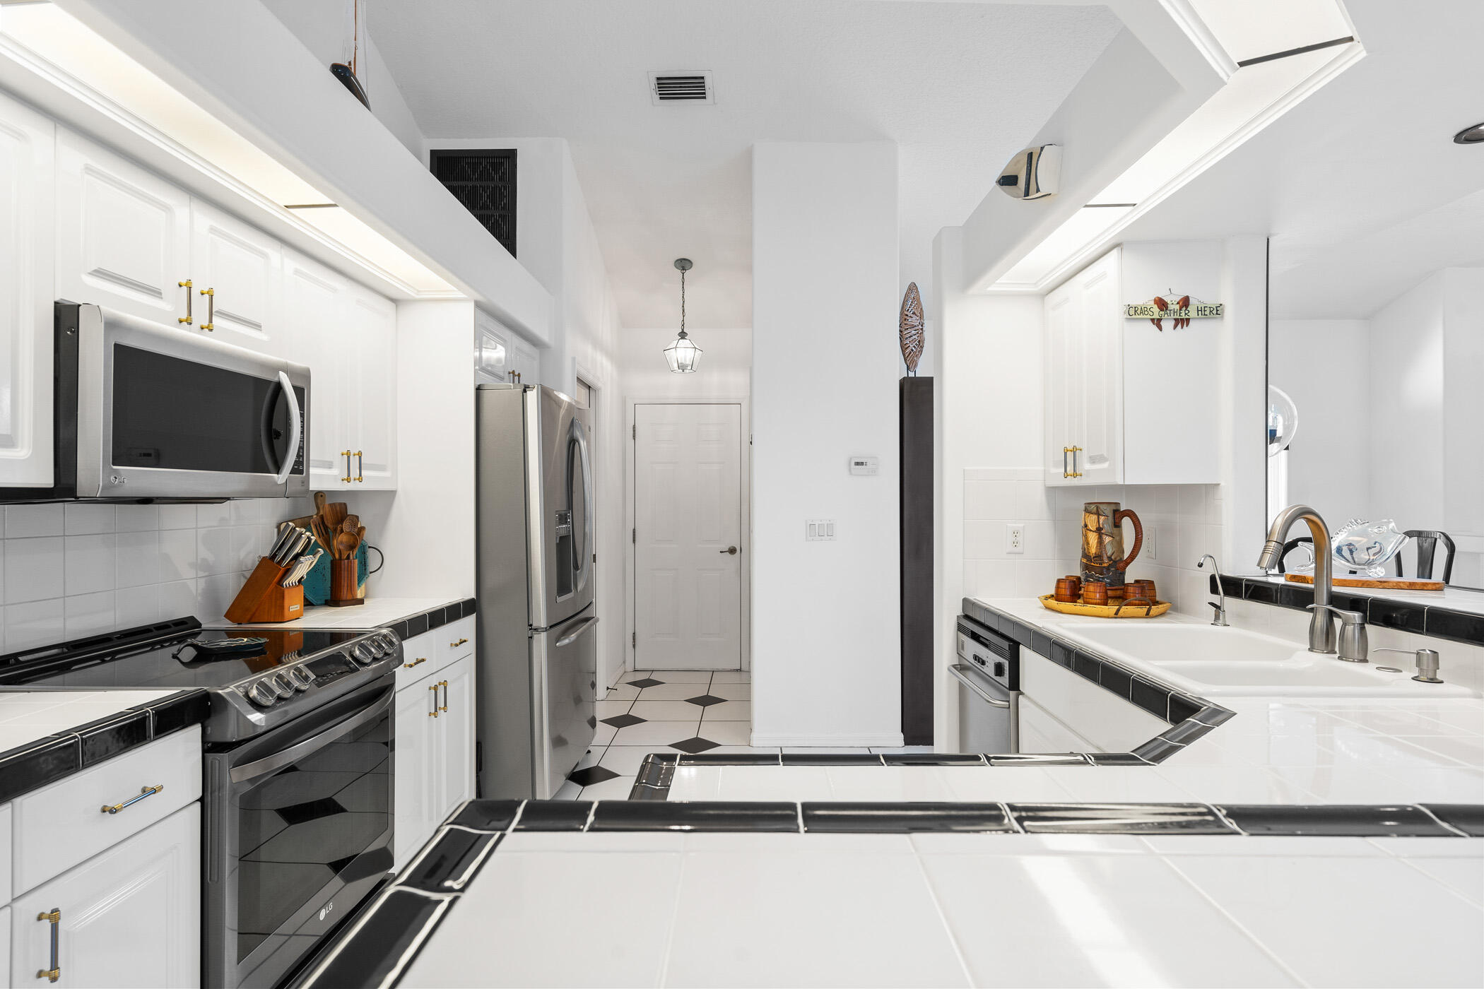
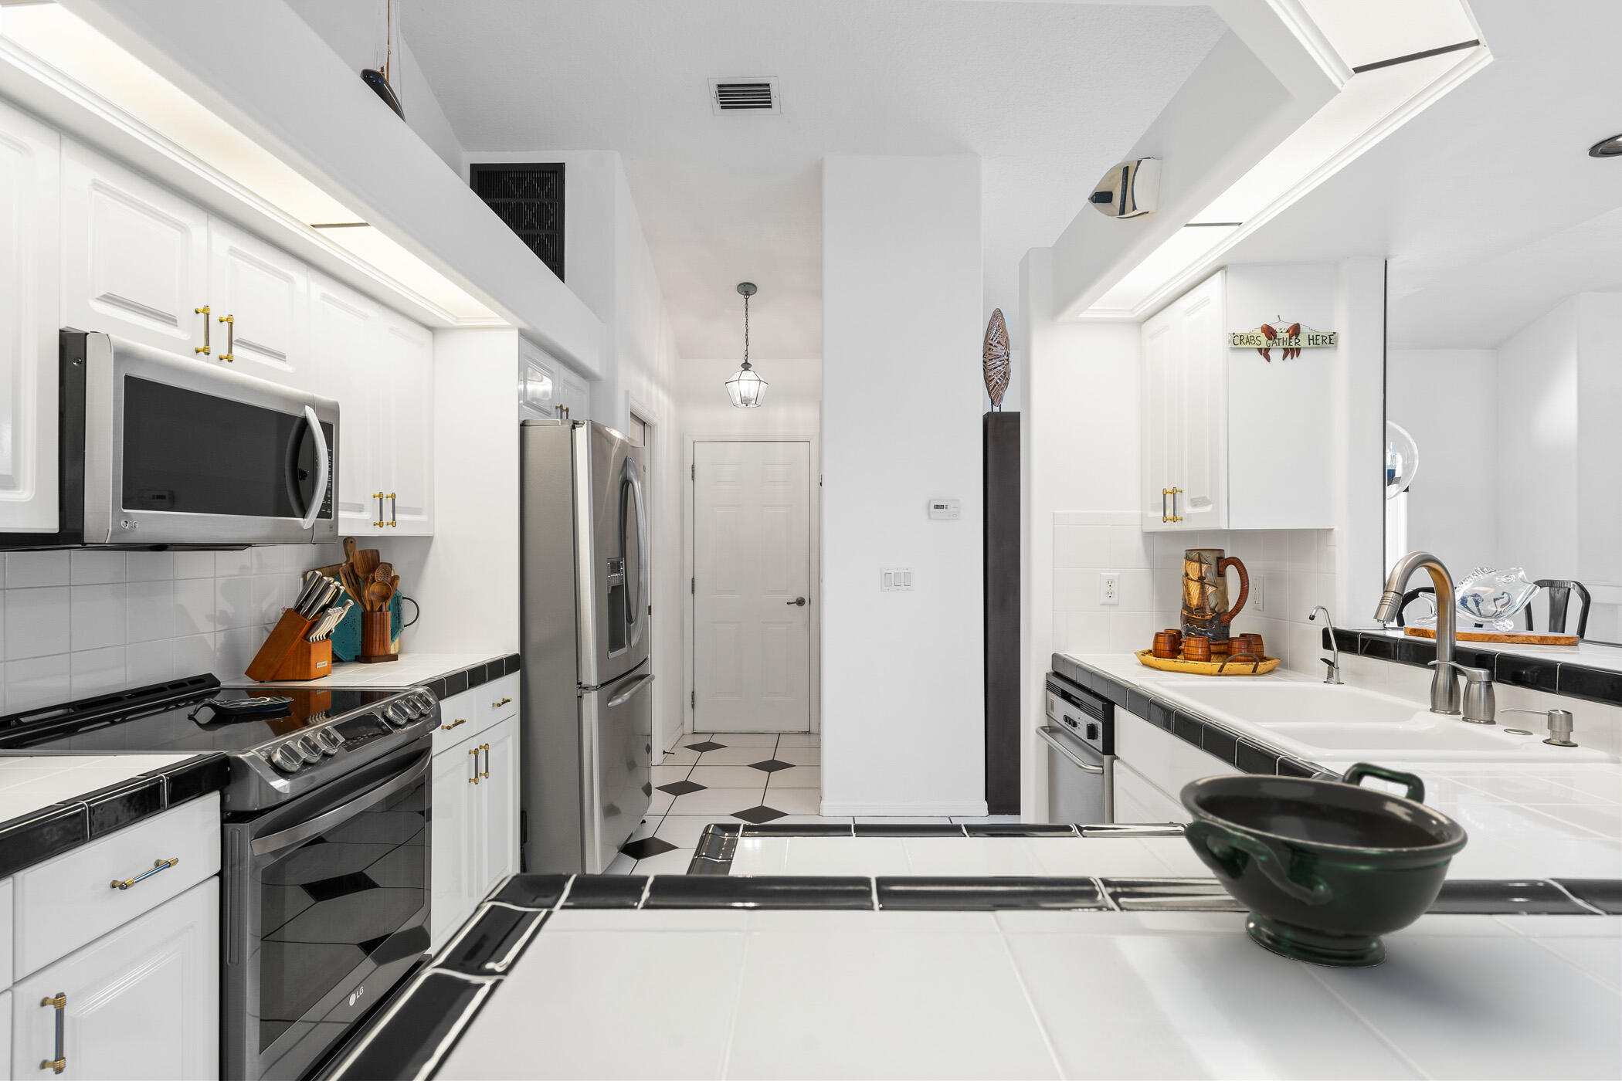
+ bowl [1179,761,1469,969]
